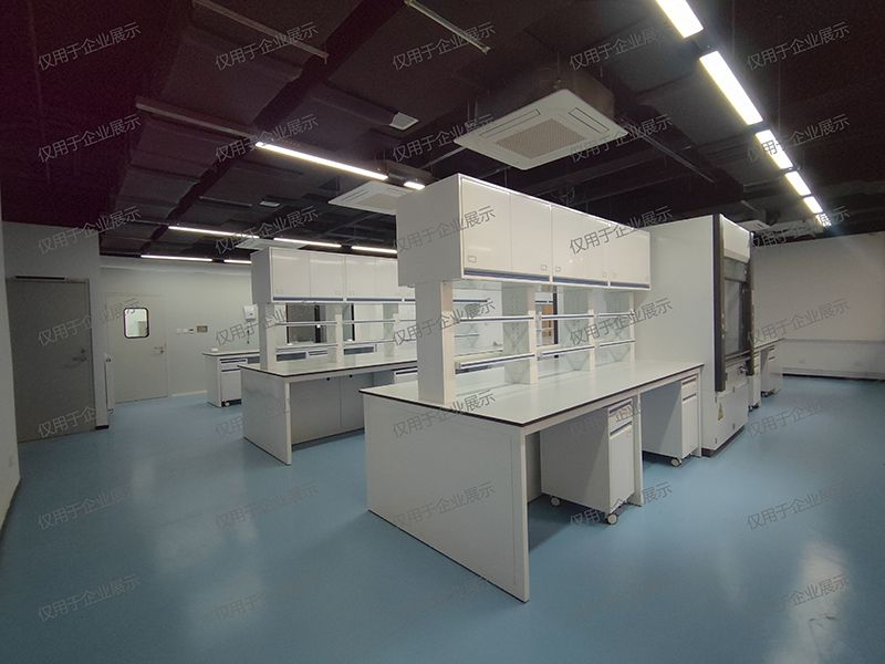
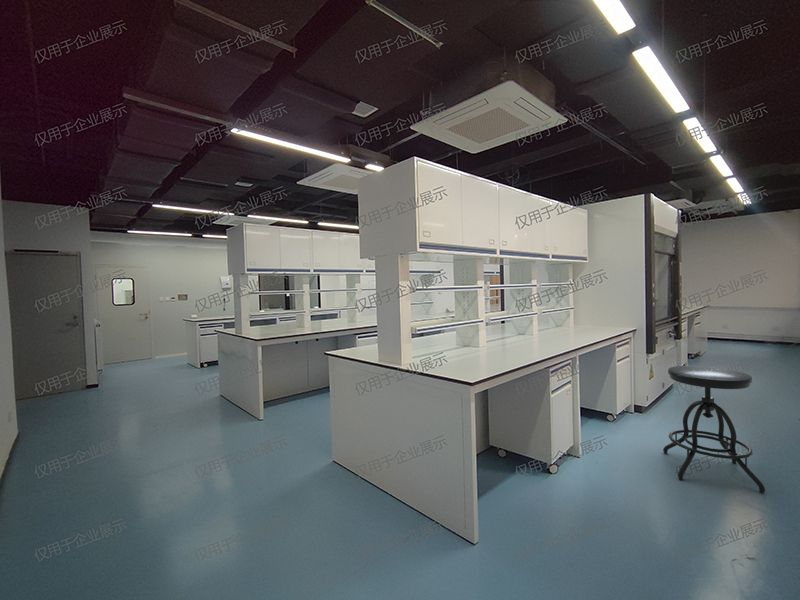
+ stool [662,365,766,494]
